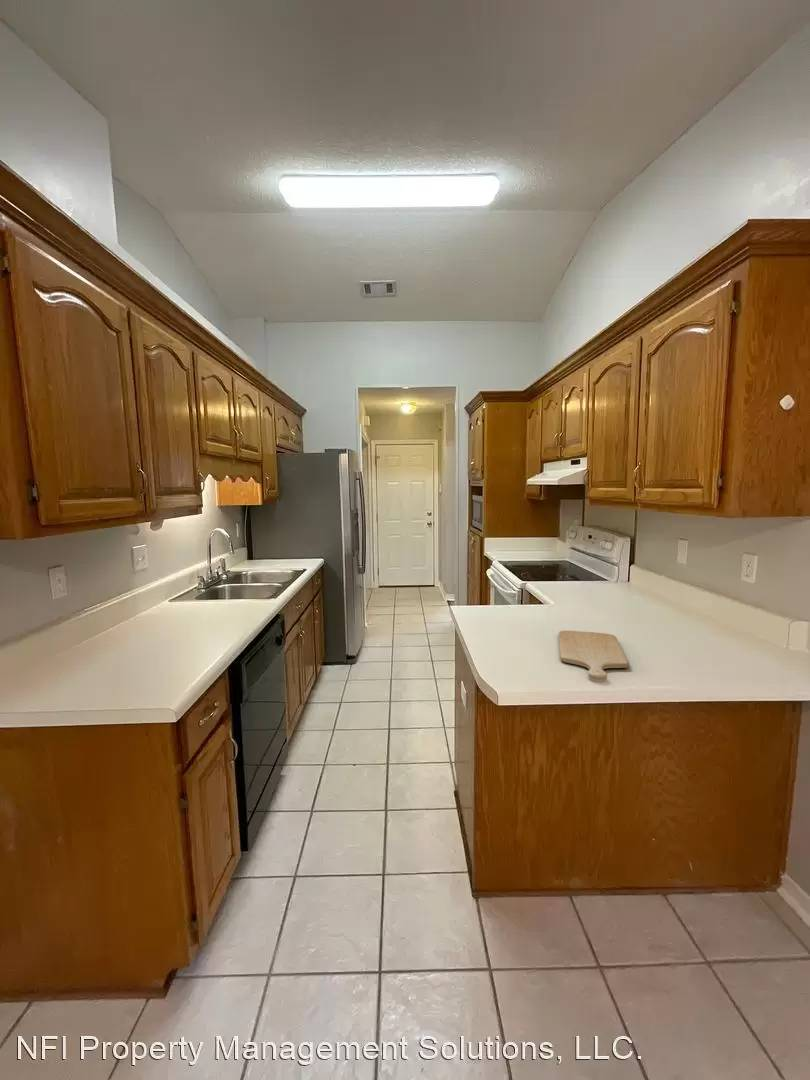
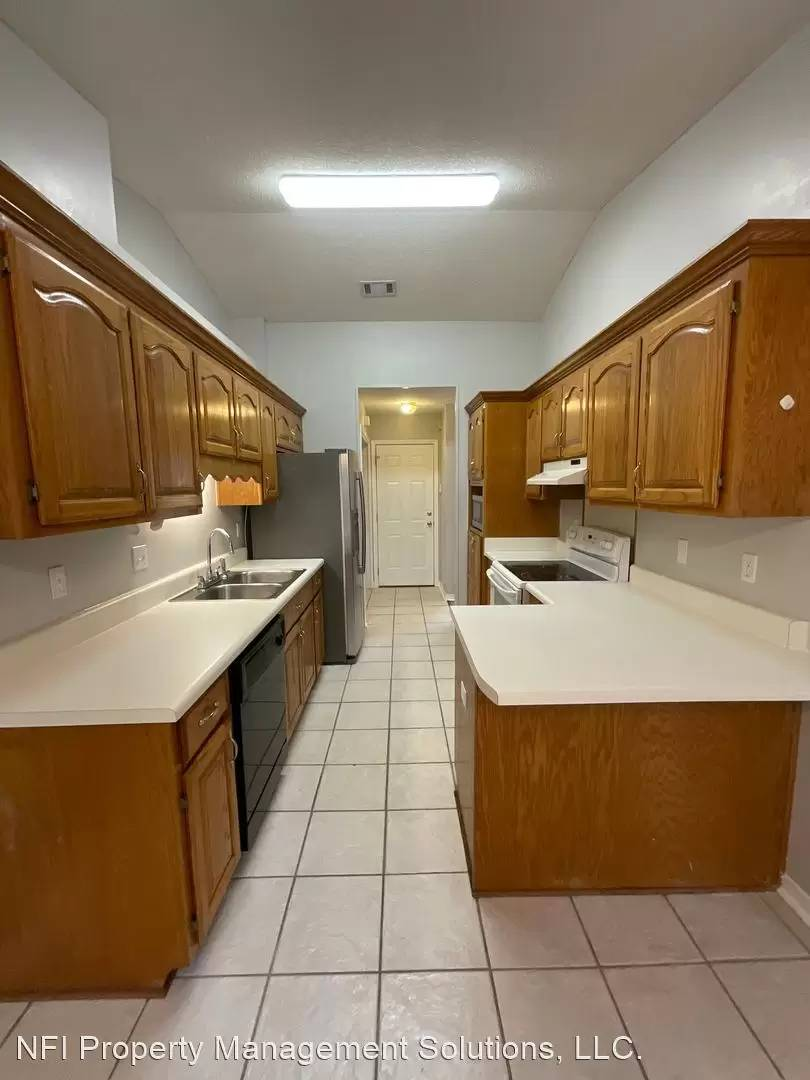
- chopping board [558,630,629,683]
